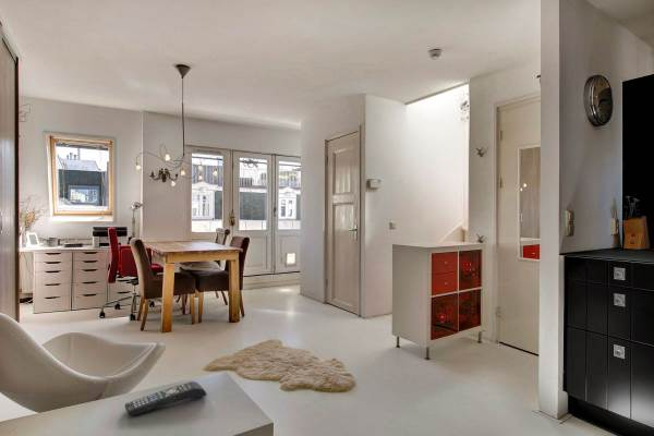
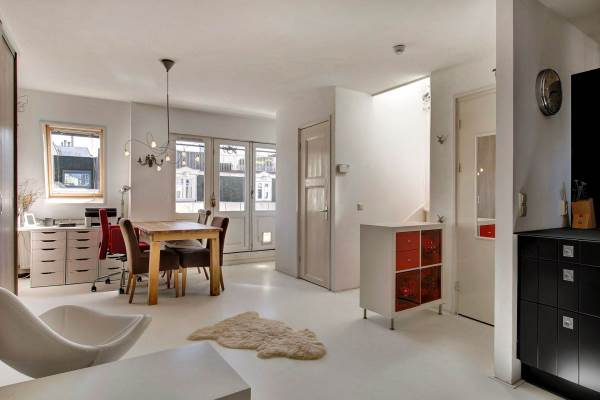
- remote control [124,380,207,417]
